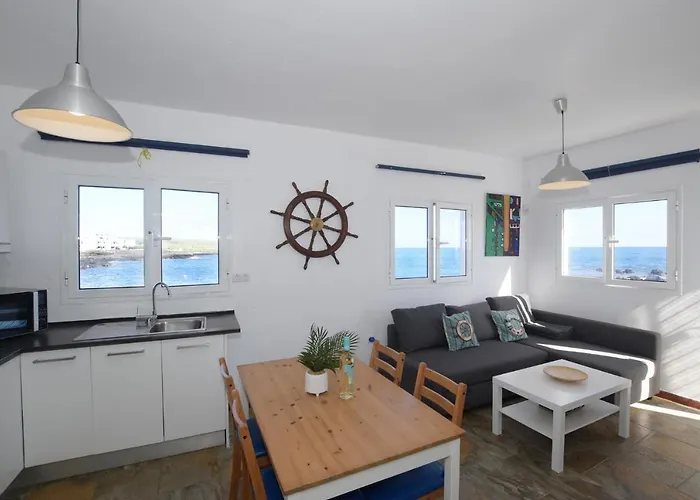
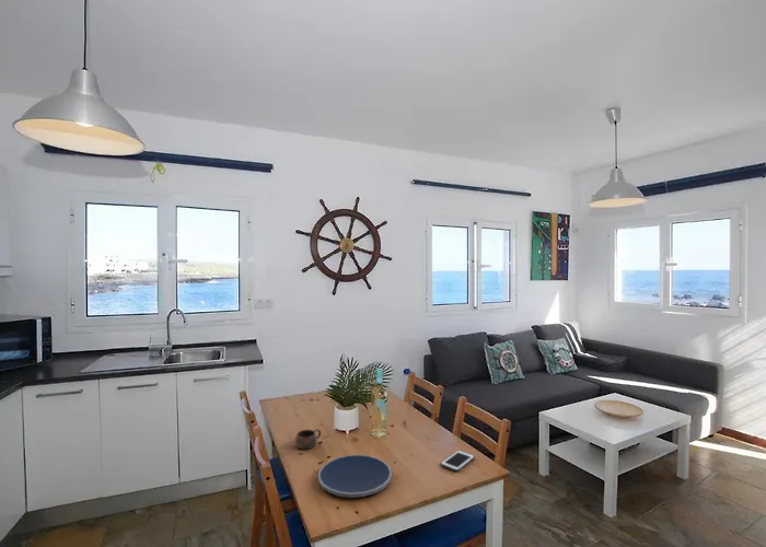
+ cell phone [440,450,475,473]
+ cup [294,428,322,450]
+ plate [317,454,393,498]
